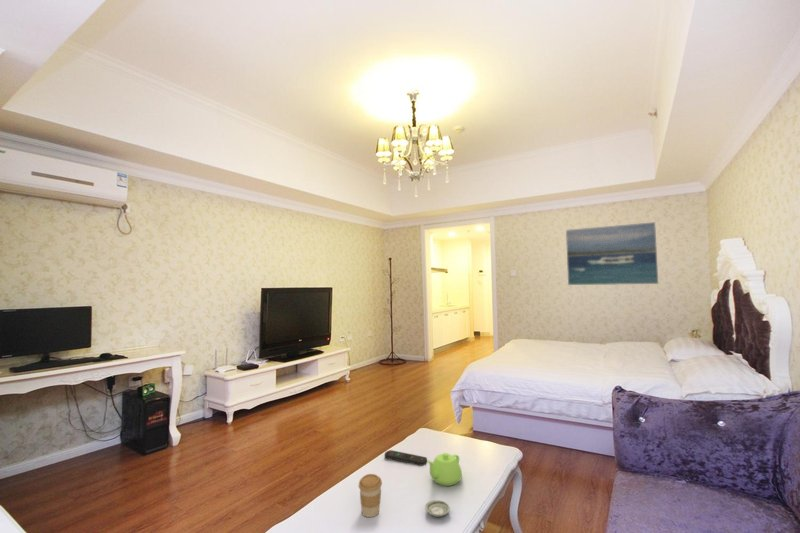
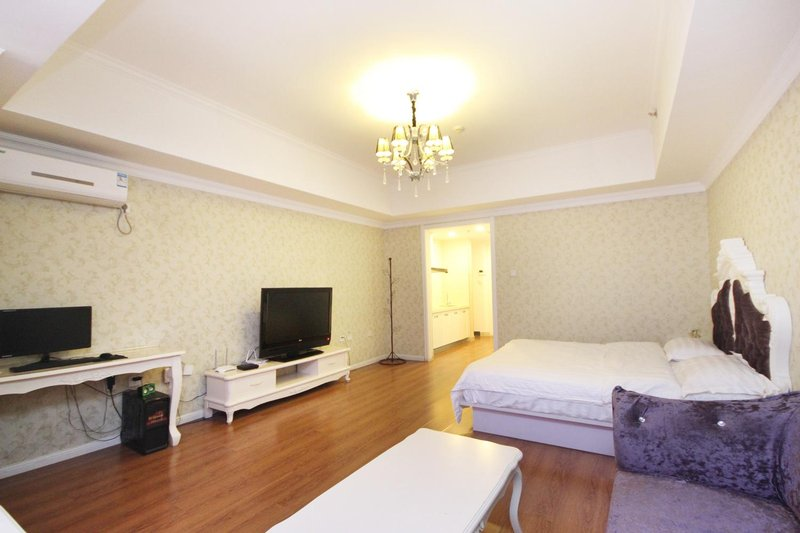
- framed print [565,221,660,286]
- teapot [427,452,463,487]
- saucer [424,499,451,518]
- coffee cup [358,473,383,518]
- remote control [384,449,428,467]
